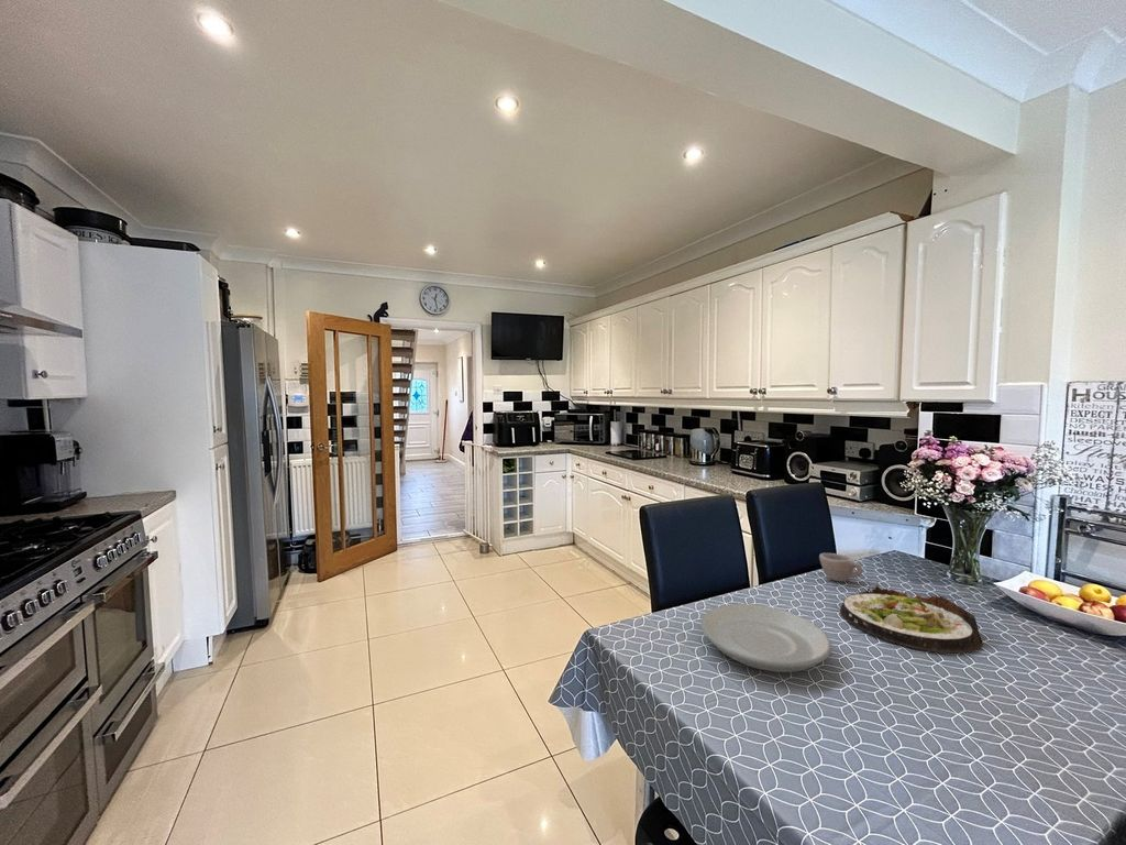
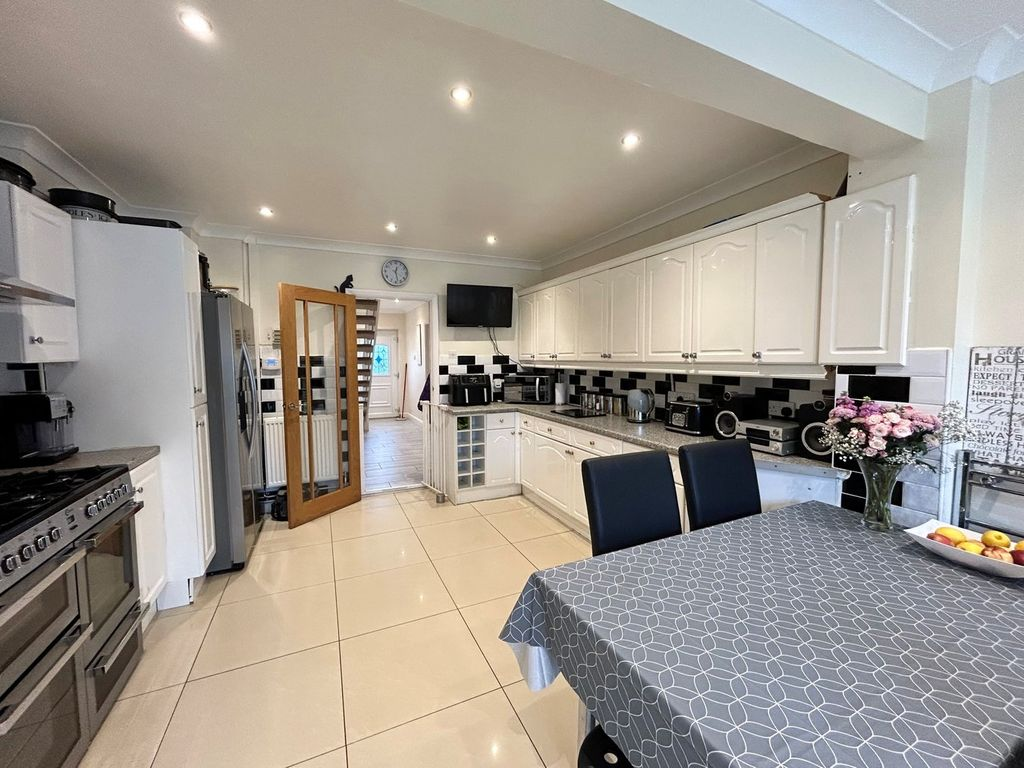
- cup [818,552,863,582]
- plate [700,603,832,673]
- salad plate [839,585,984,654]
